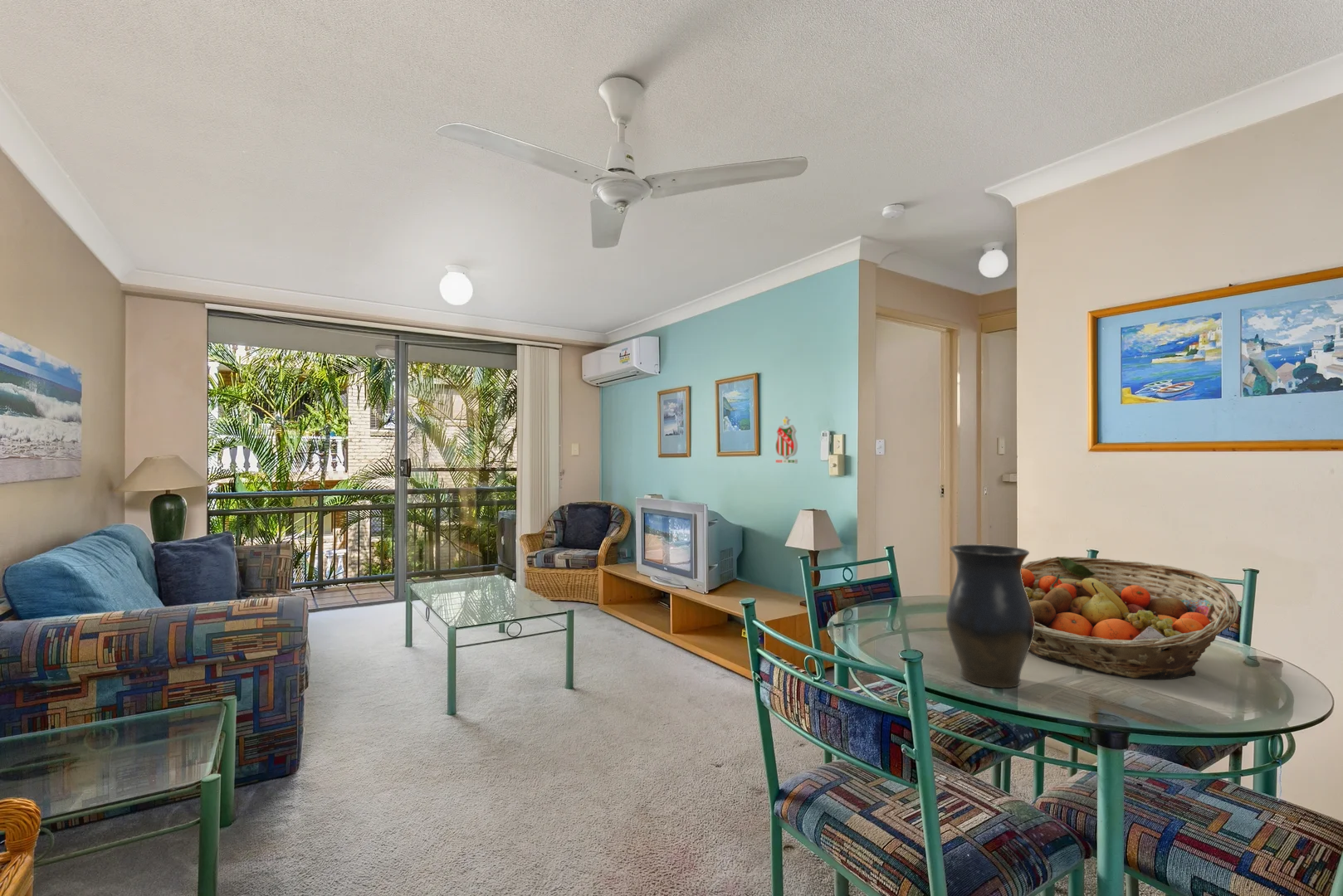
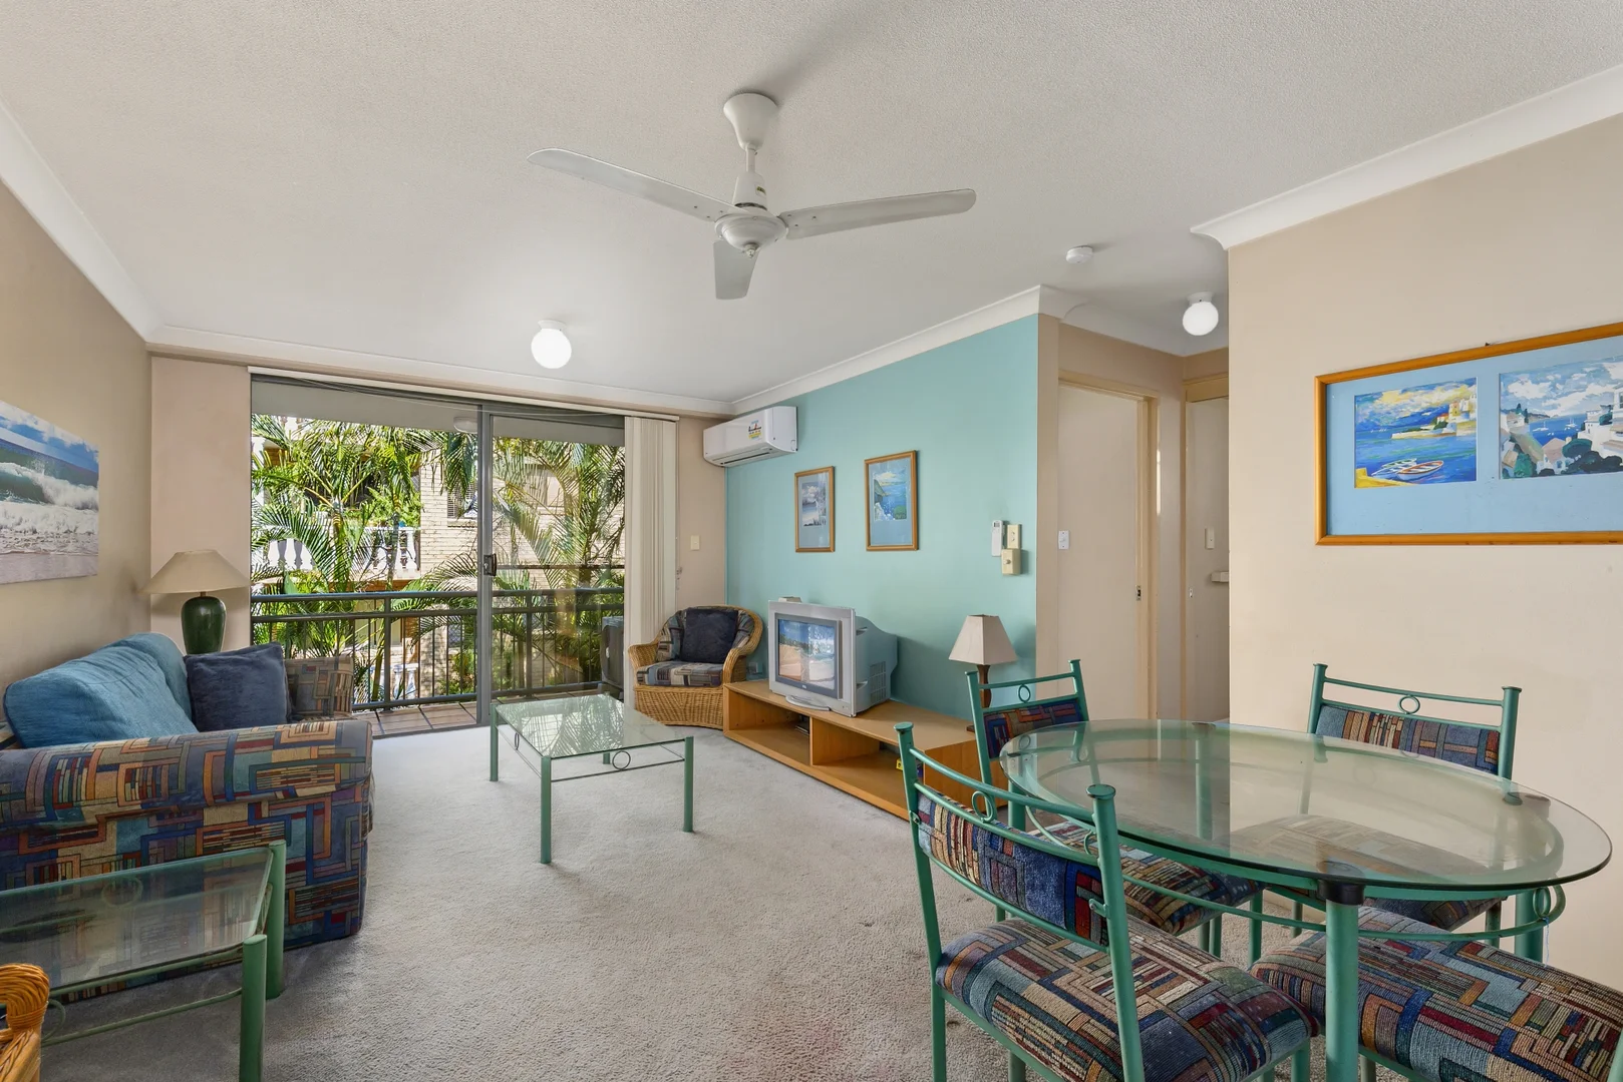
- fruit basket [1021,556,1239,680]
- vase [945,543,1035,689]
- decorative emblem [774,416,798,465]
